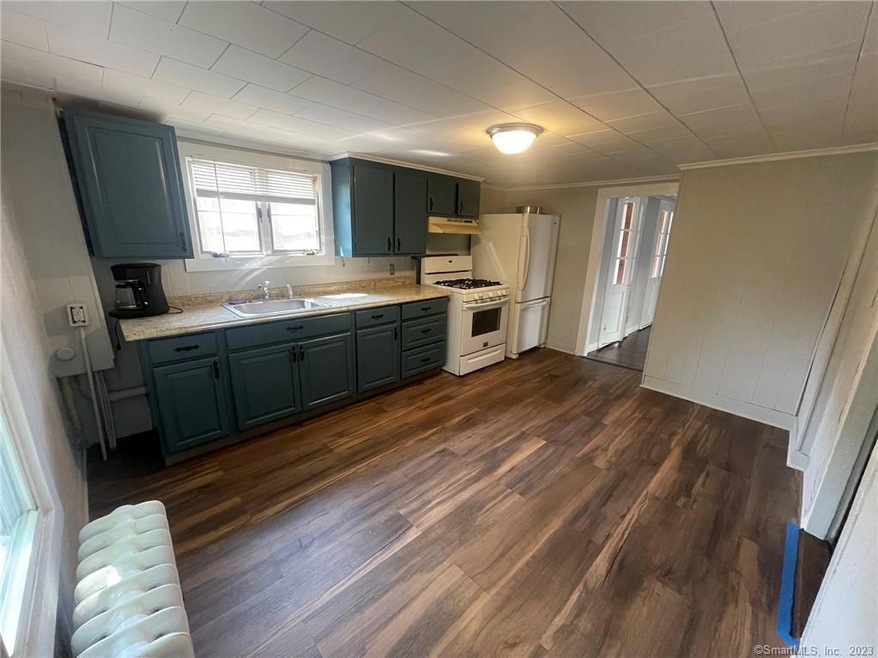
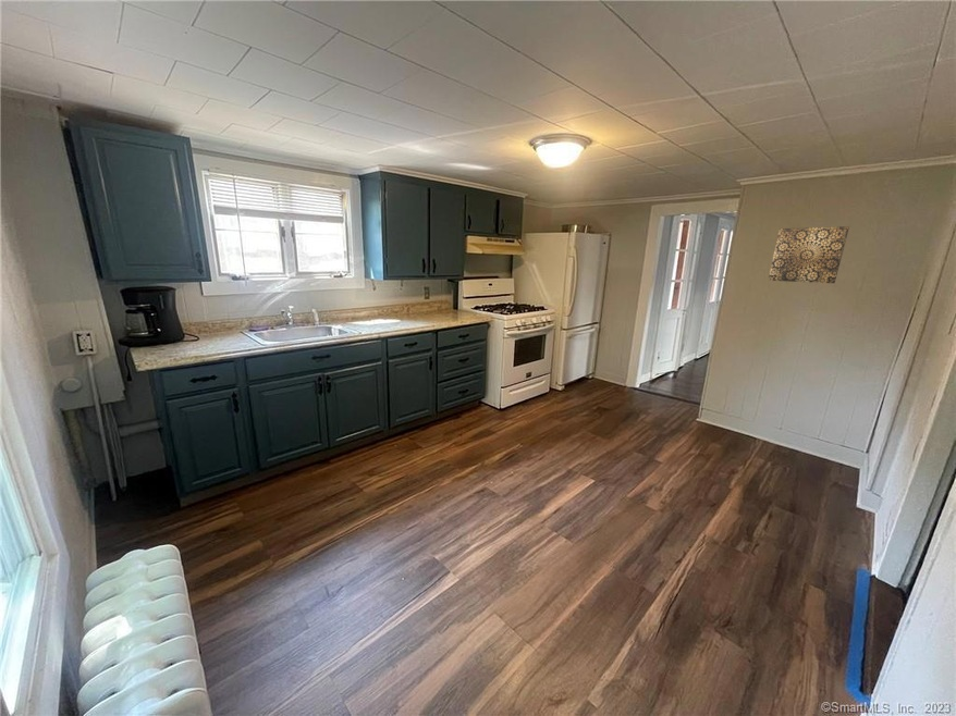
+ wall art [768,225,850,284]
